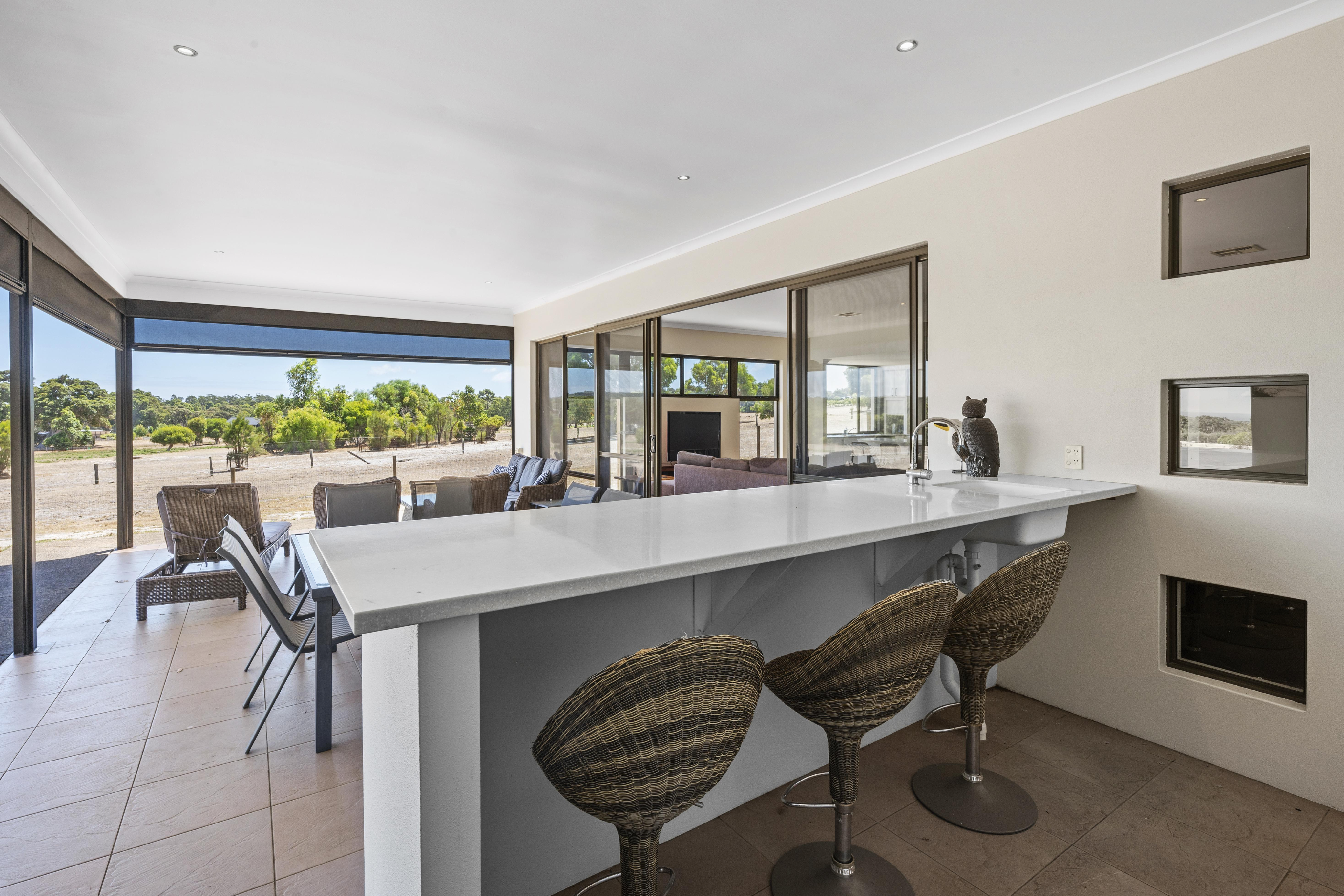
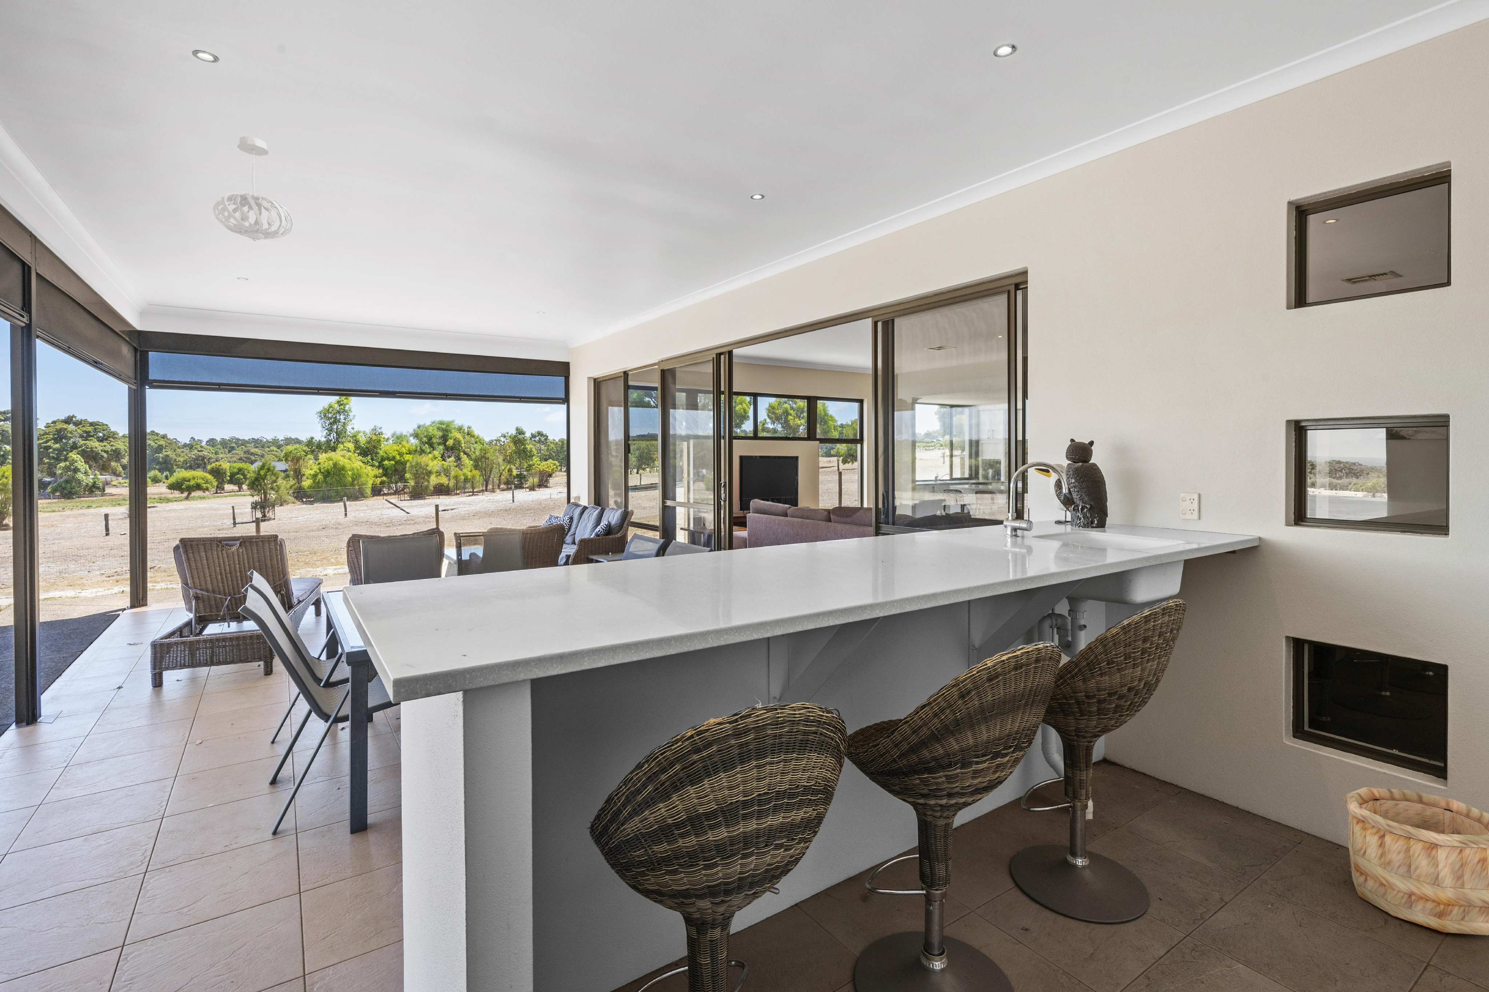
+ wooden bucket [1343,787,1489,936]
+ pendant light [213,136,294,241]
